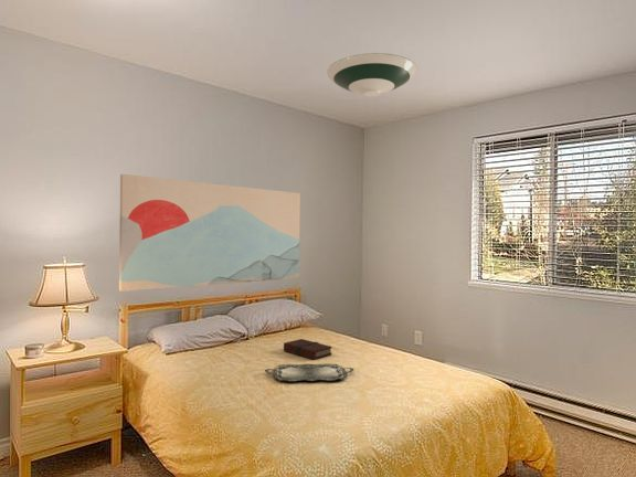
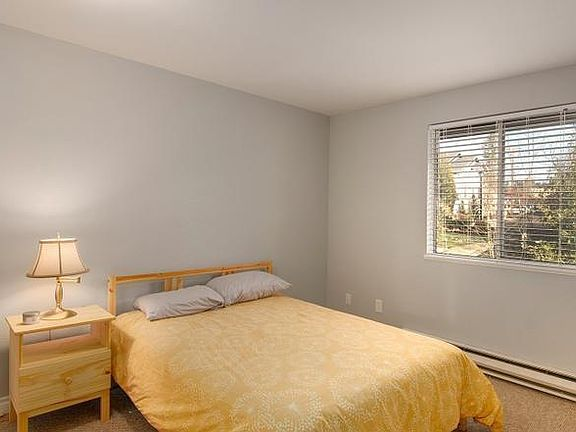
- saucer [326,52,418,98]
- serving tray [264,362,354,382]
- book [283,338,332,360]
- wall art [118,173,301,293]
